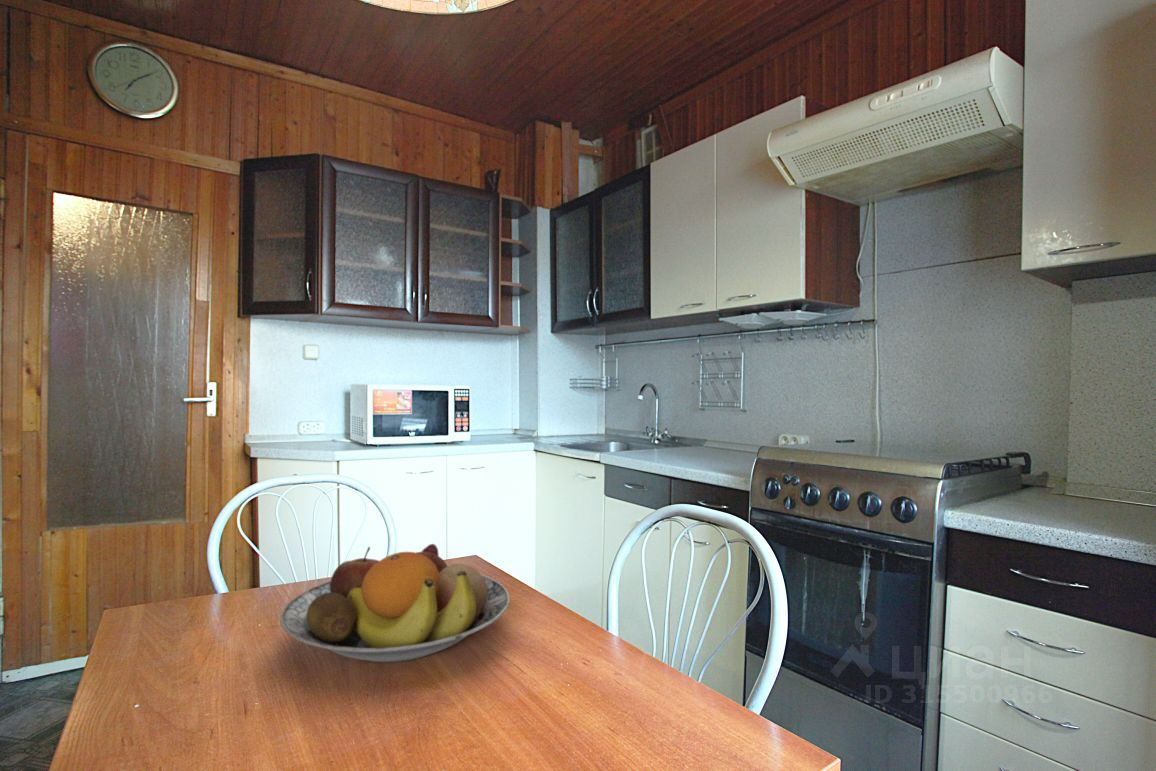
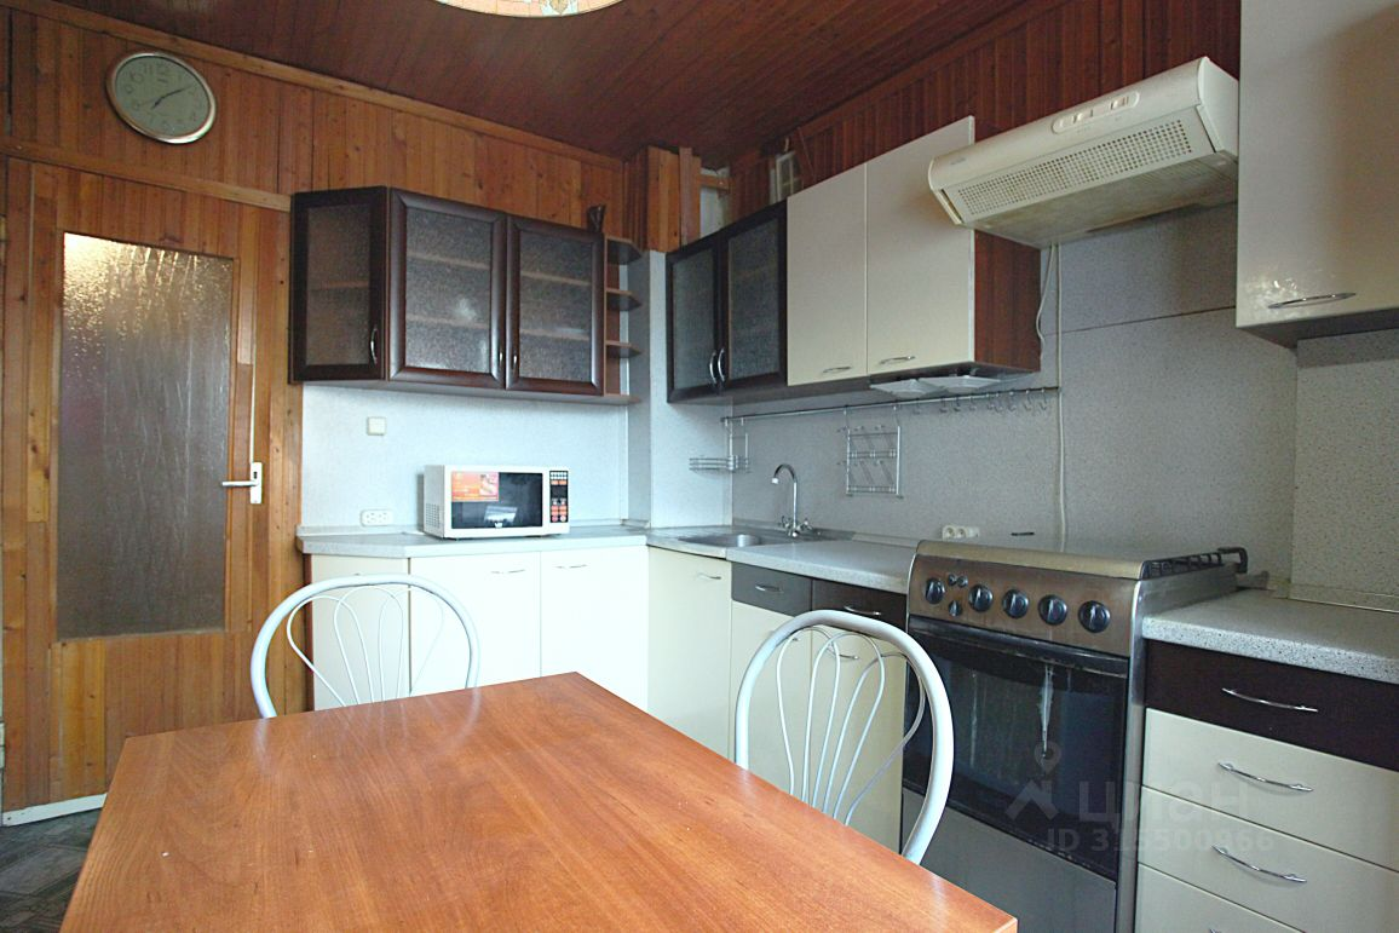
- fruit bowl [279,543,511,663]
